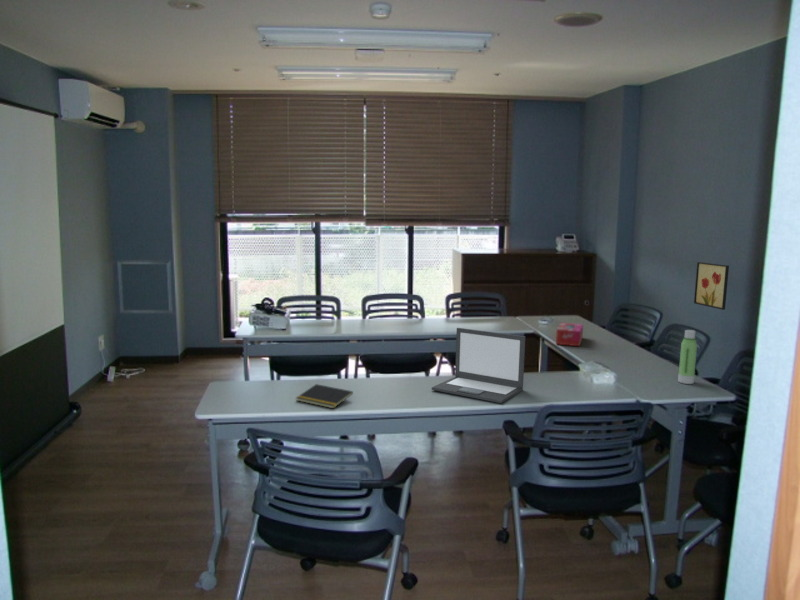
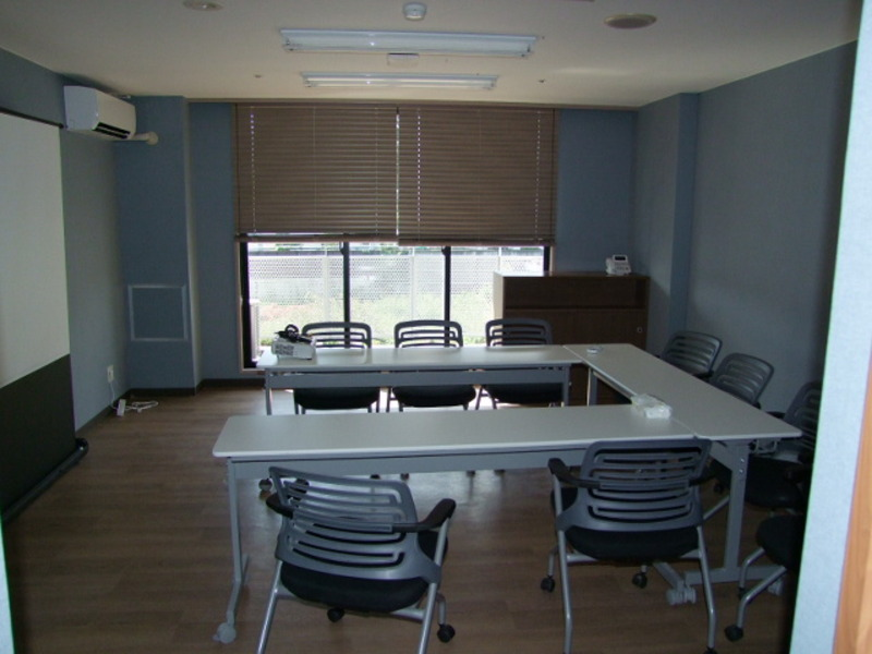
- wall art [693,261,730,311]
- notepad [295,383,354,409]
- laptop [431,327,526,404]
- tissue box [555,322,584,347]
- water bottle [677,329,698,385]
